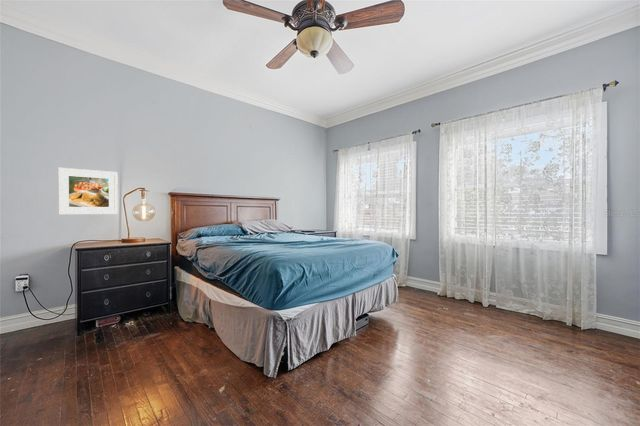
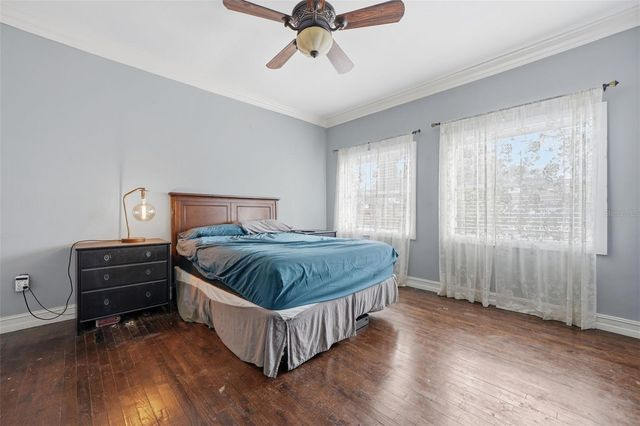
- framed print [57,167,119,215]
